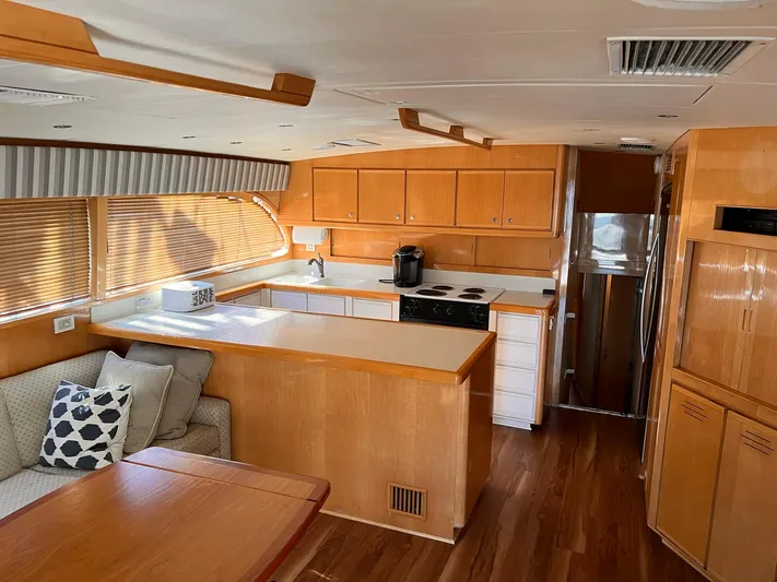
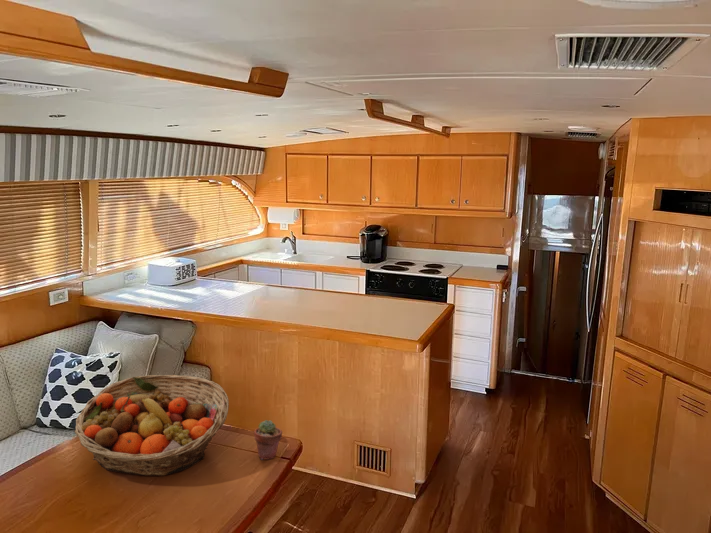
+ potted succulent [253,419,283,461]
+ fruit basket [74,374,230,477]
